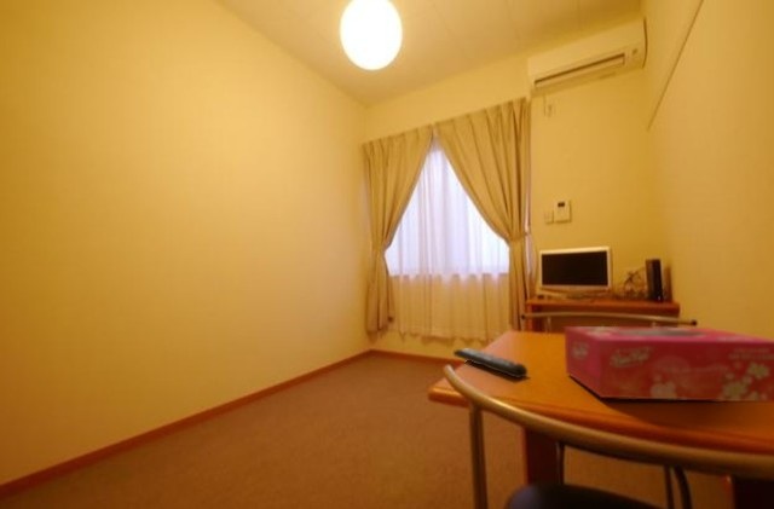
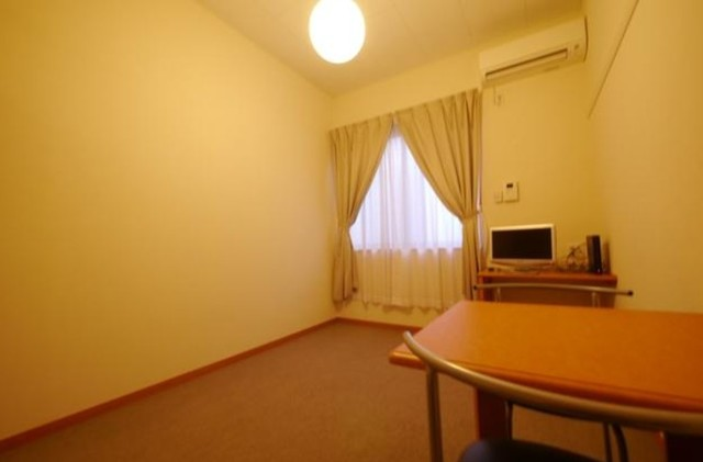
- remote control [452,347,528,380]
- tissue box [562,325,774,404]
